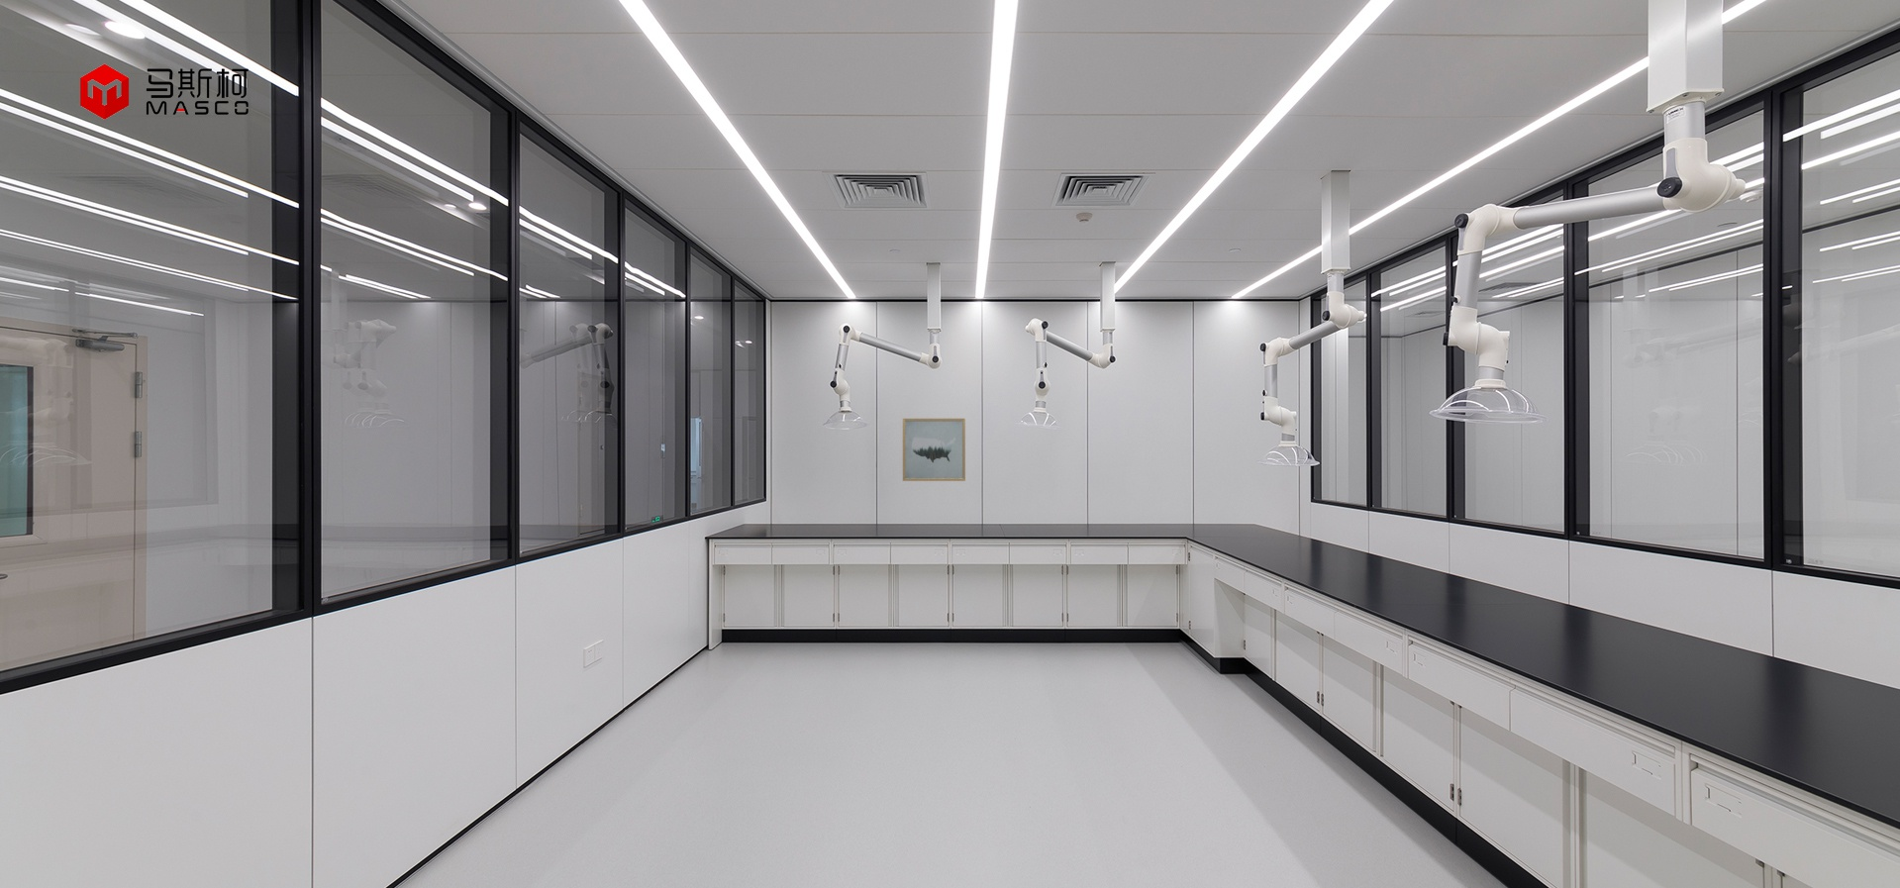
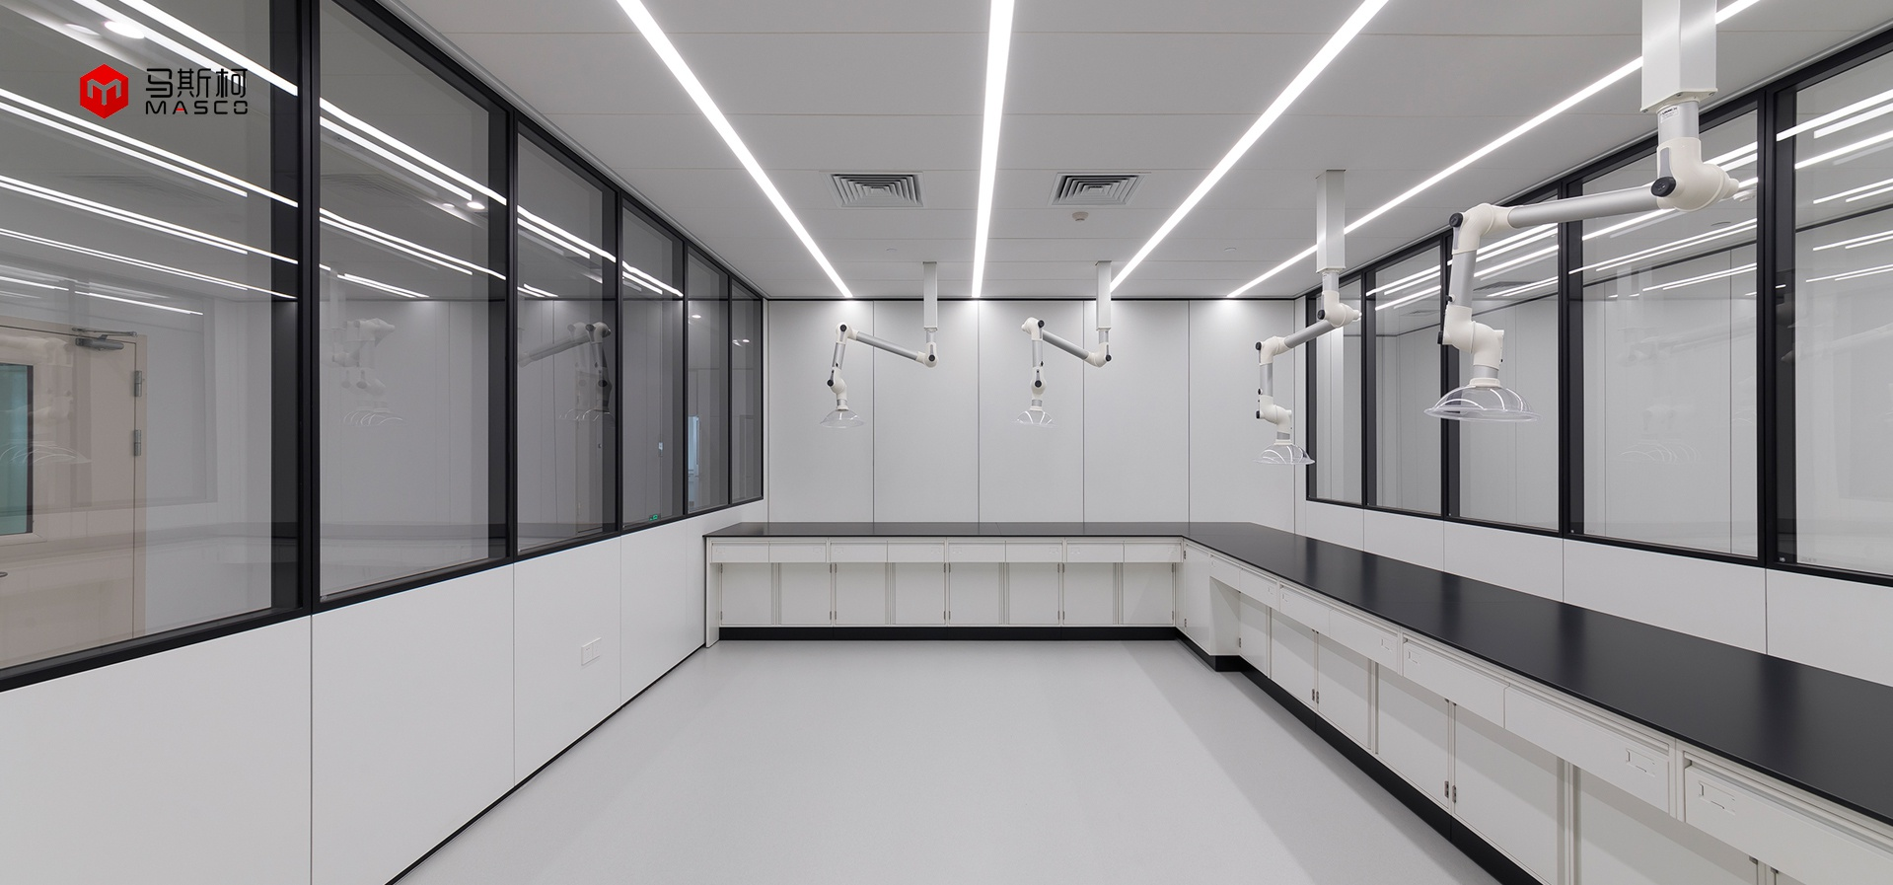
- wall art [902,418,966,482]
